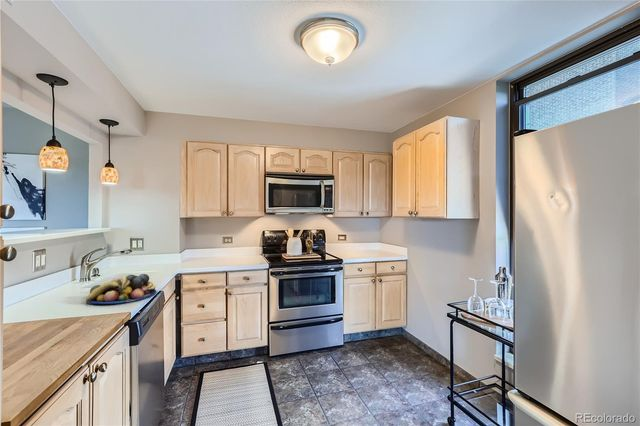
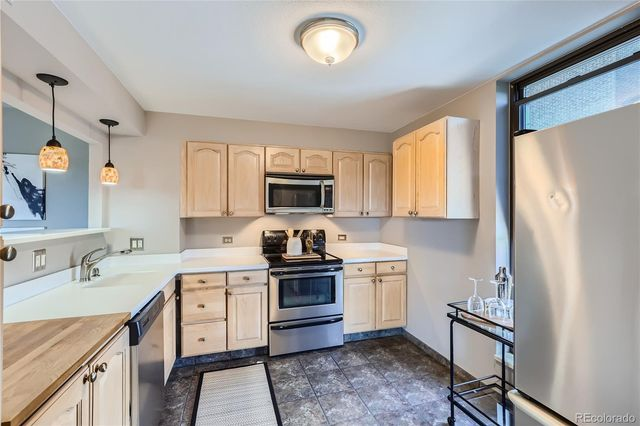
- fruit bowl [85,273,157,305]
